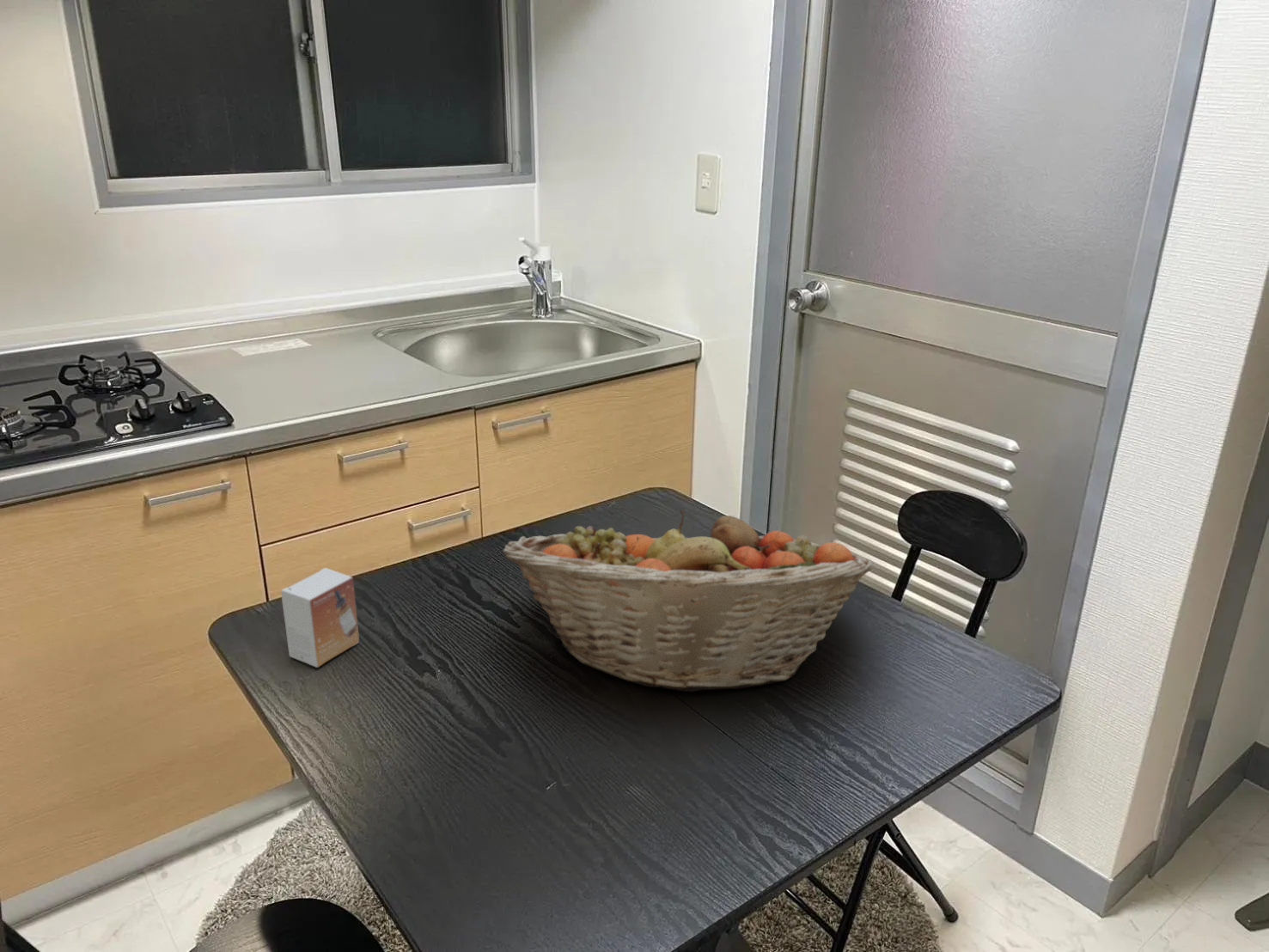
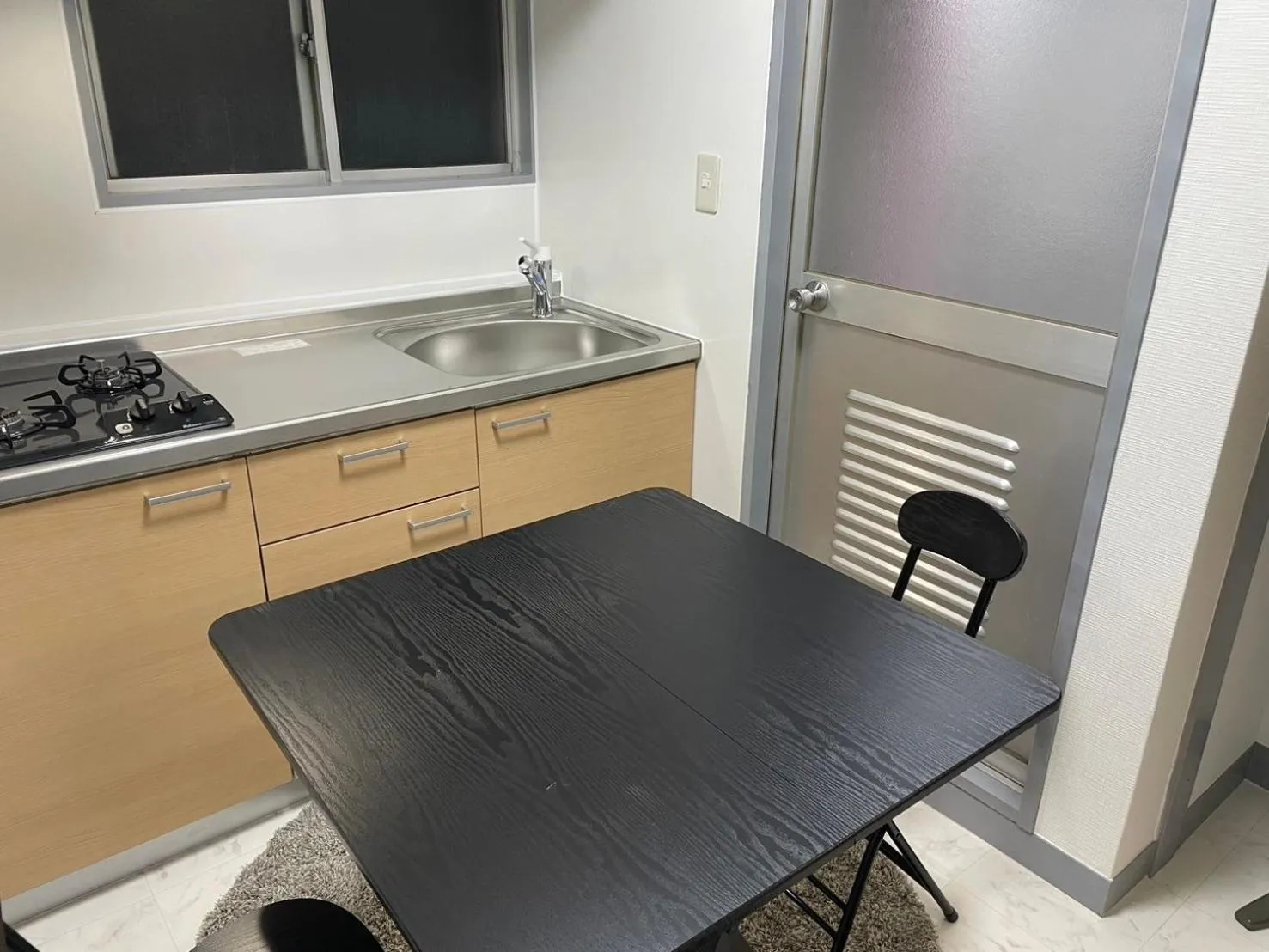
- small box [280,567,360,668]
- fruit basket [502,509,874,693]
